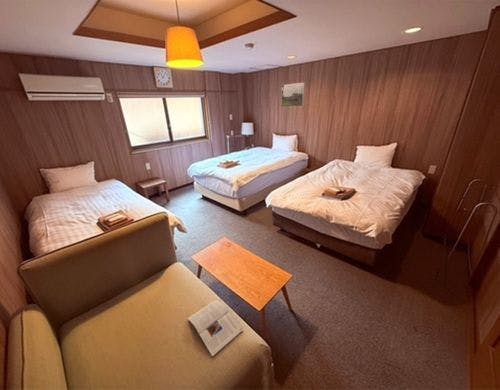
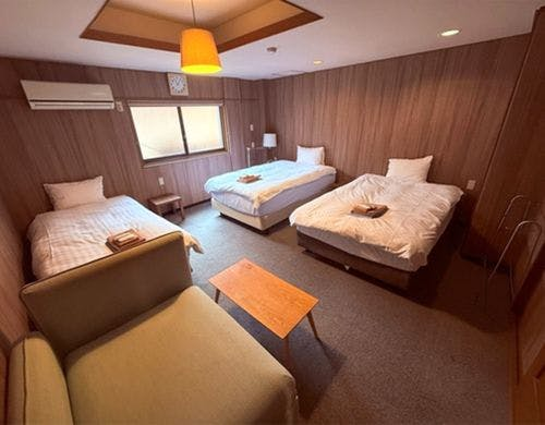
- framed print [280,81,306,108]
- magazine [187,299,244,357]
